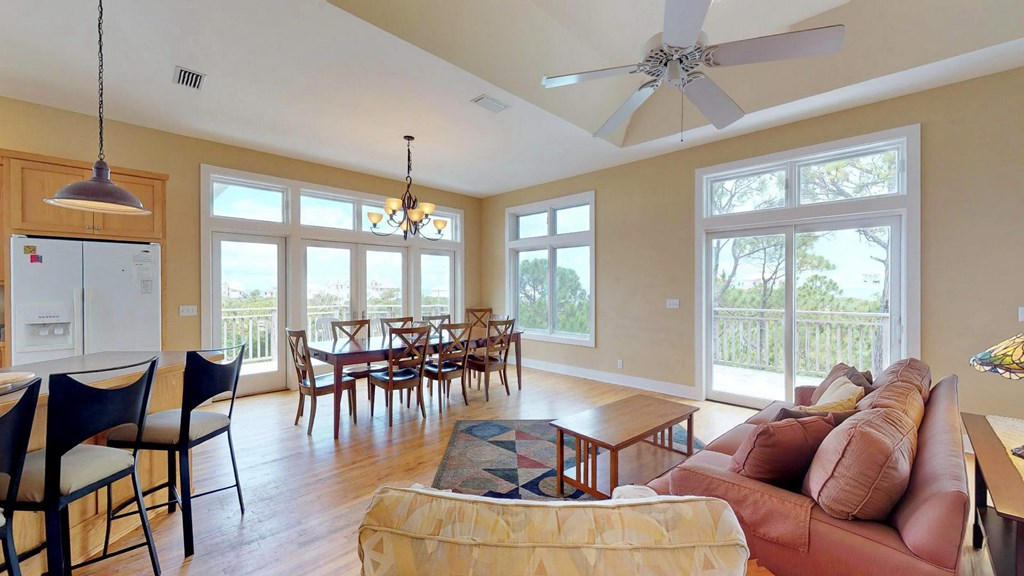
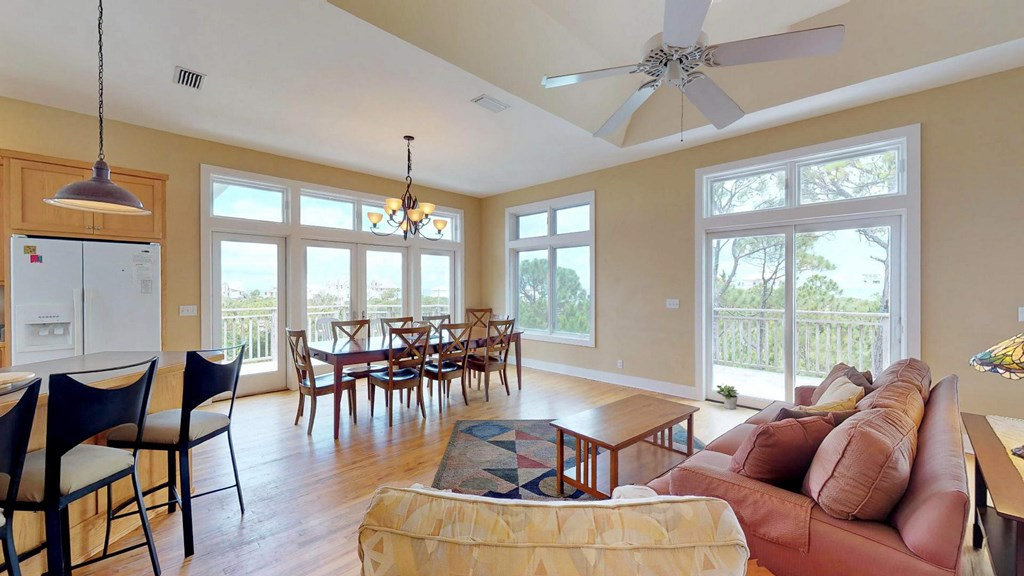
+ potted plant [716,382,740,410]
